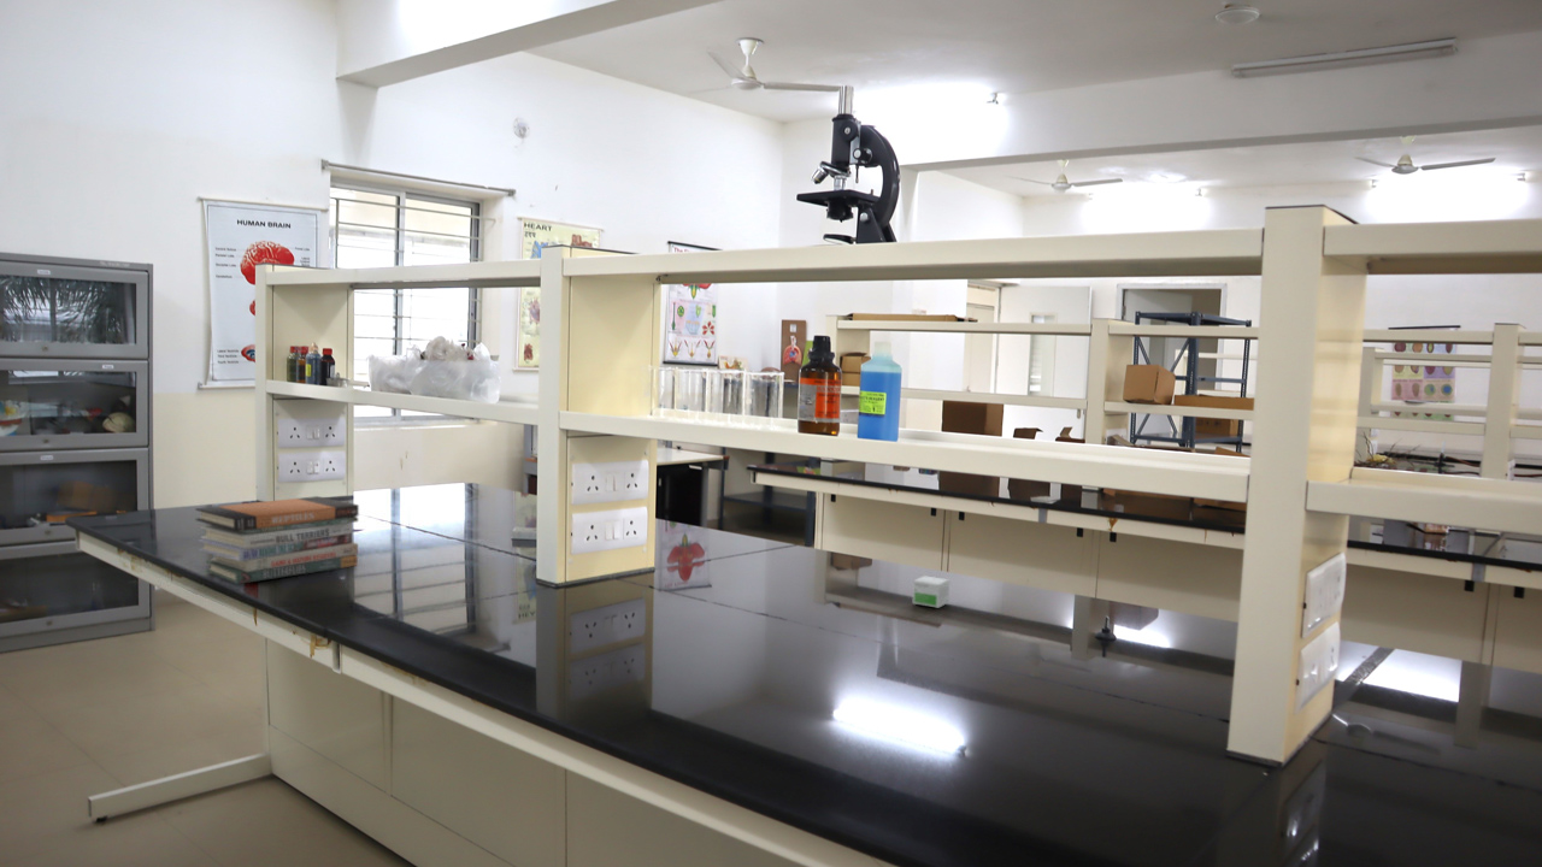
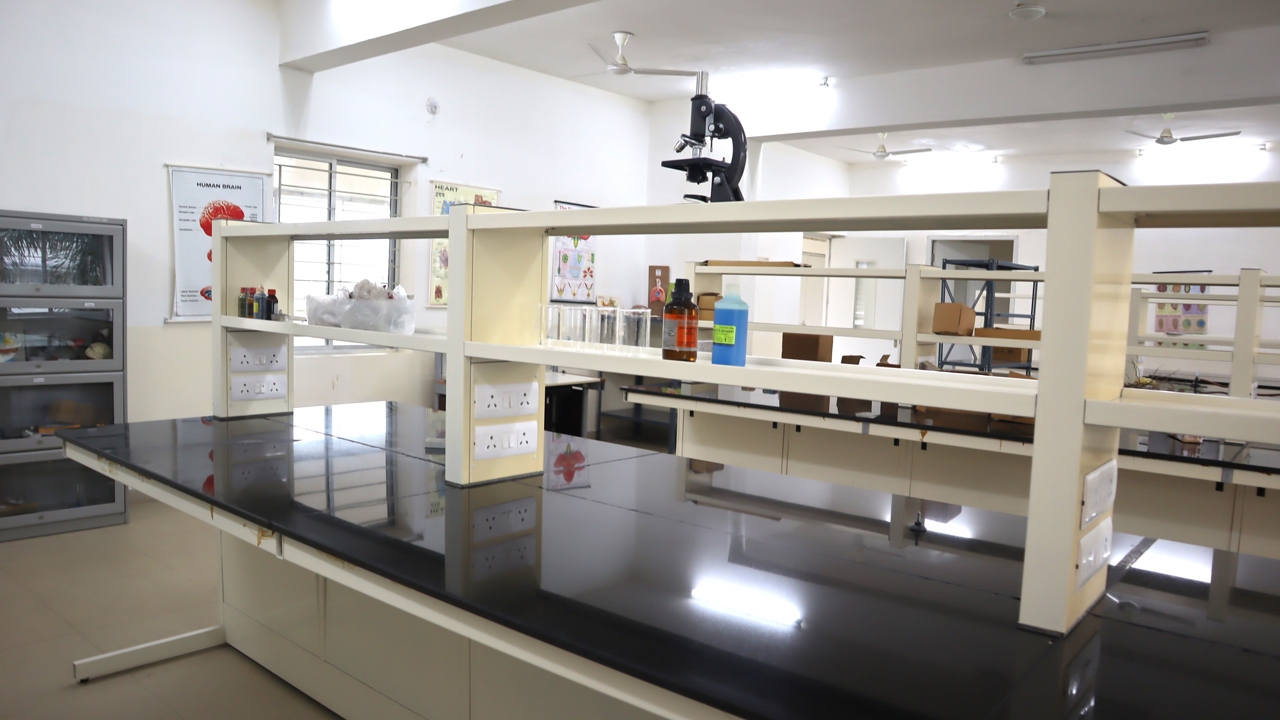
- book stack [194,495,360,585]
- small box [912,574,950,609]
